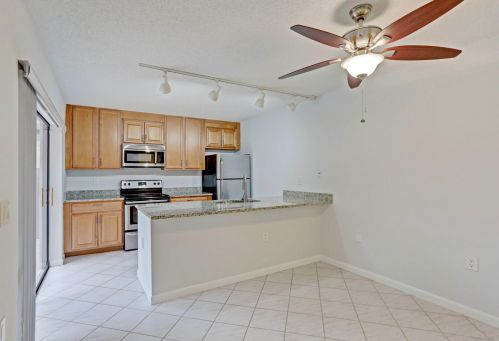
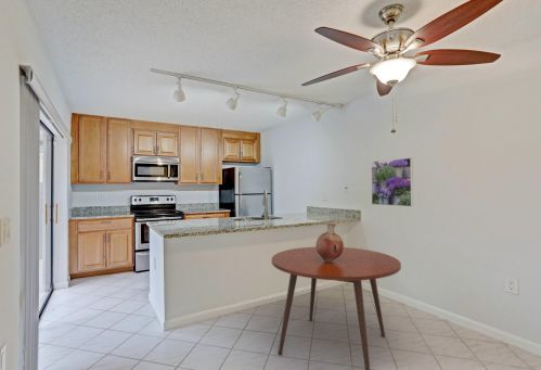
+ vase [314,221,345,261]
+ dining table [271,246,402,370]
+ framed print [371,157,414,207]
